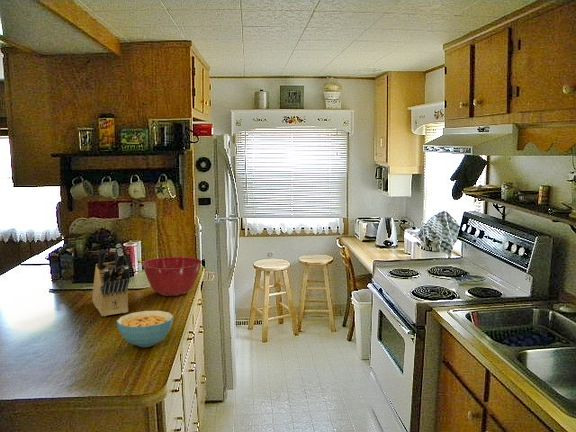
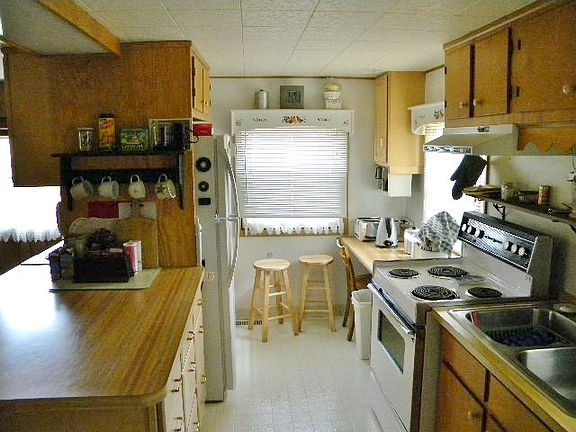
- mixing bowl [142,256,203,297]
- knife block [91,243,130,317]
- cereal bowl [116,310,175,348]
